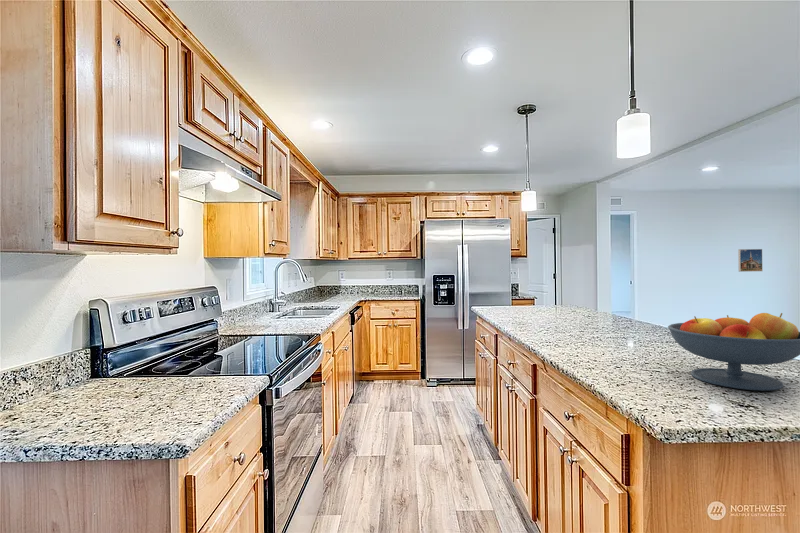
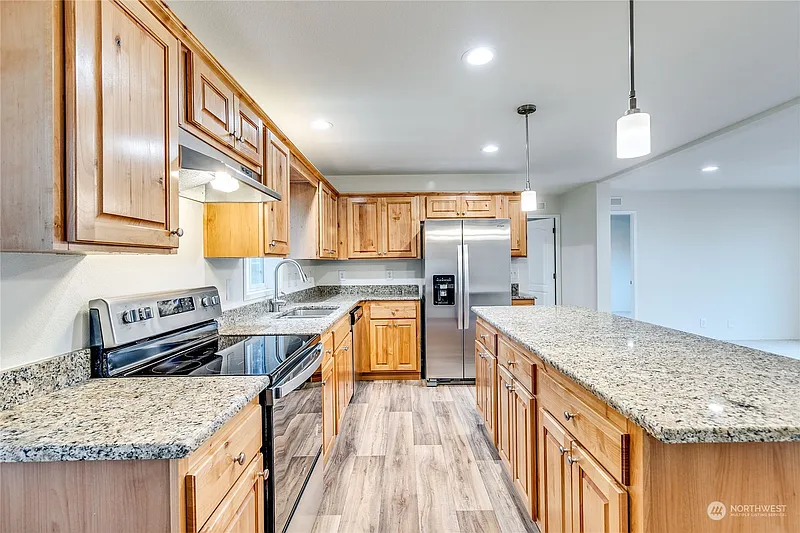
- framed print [737,248,764,273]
- fruit bowl [667,312,800,392]
